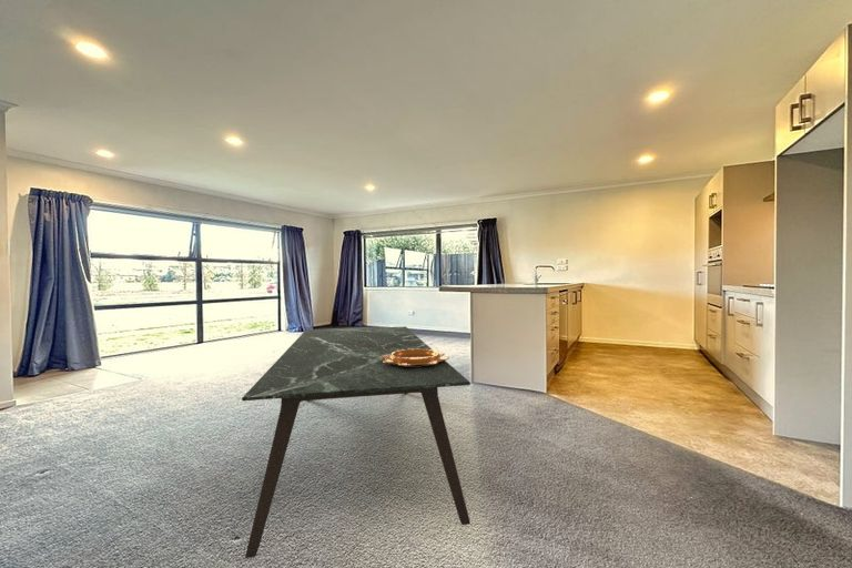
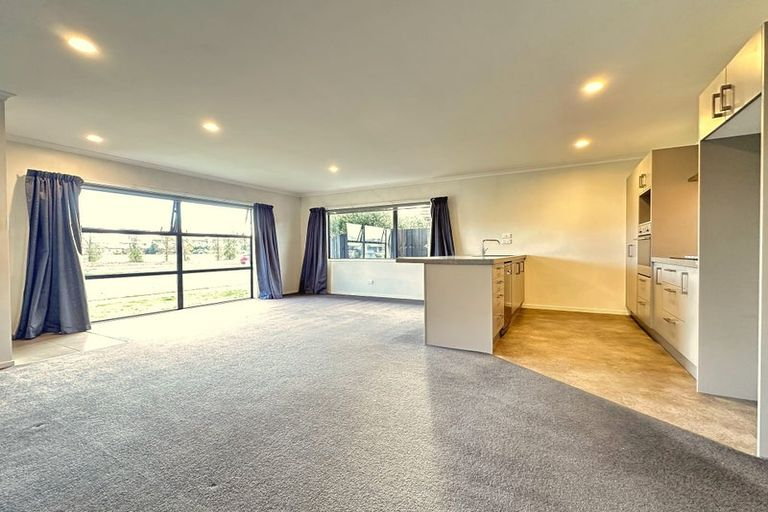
- dining table [241,325,471,559]
- decorative bowl [381,349,450,367]
